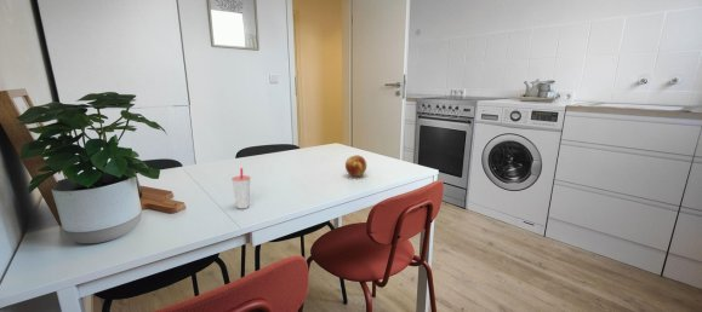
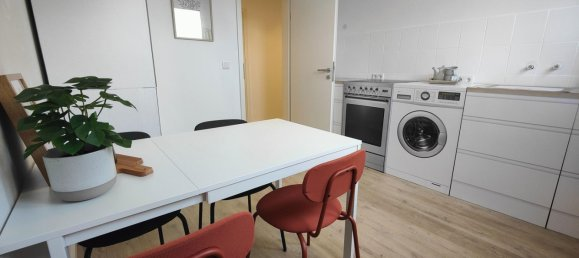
- cup [230,167,252,209]
- fruit [344,154,367,178]
